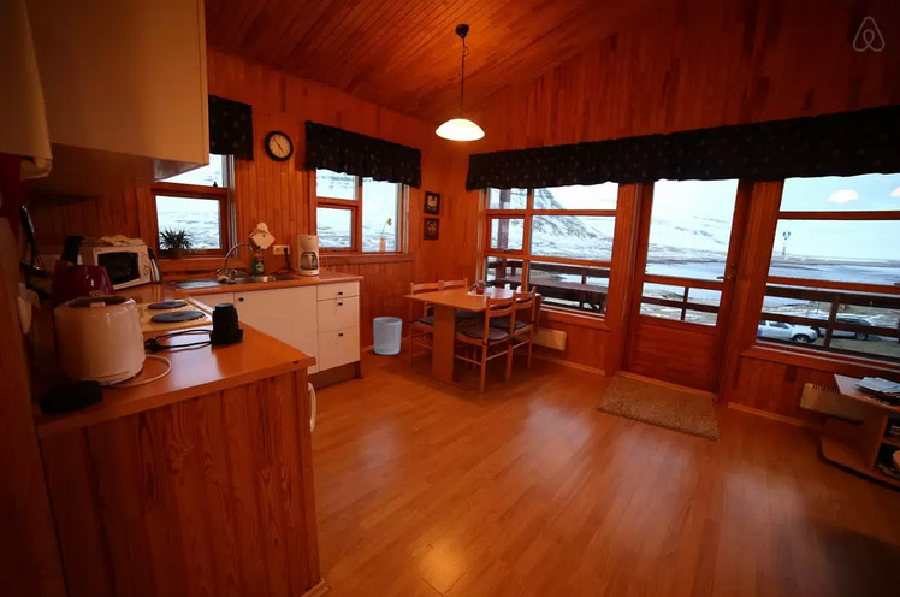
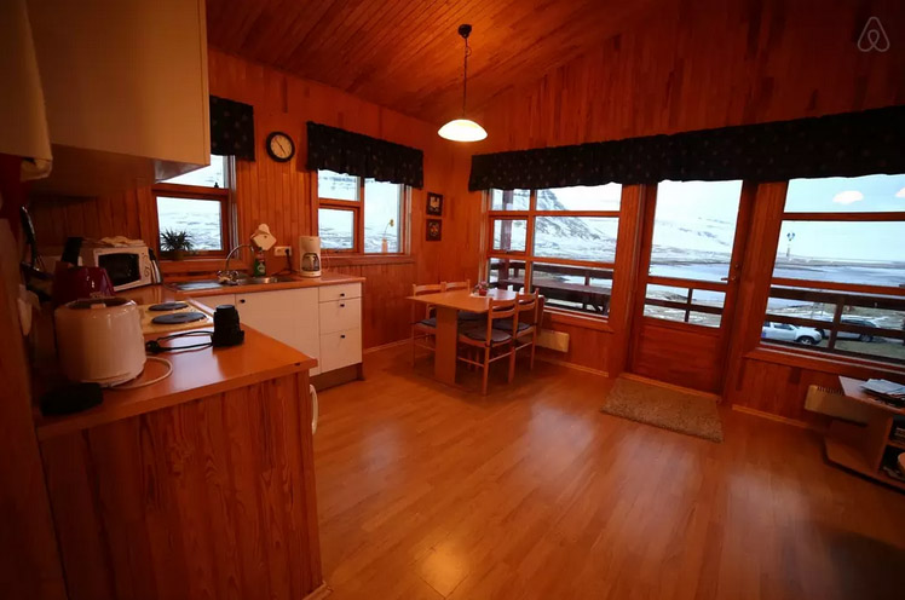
- waste bin [372,315,403,356]
